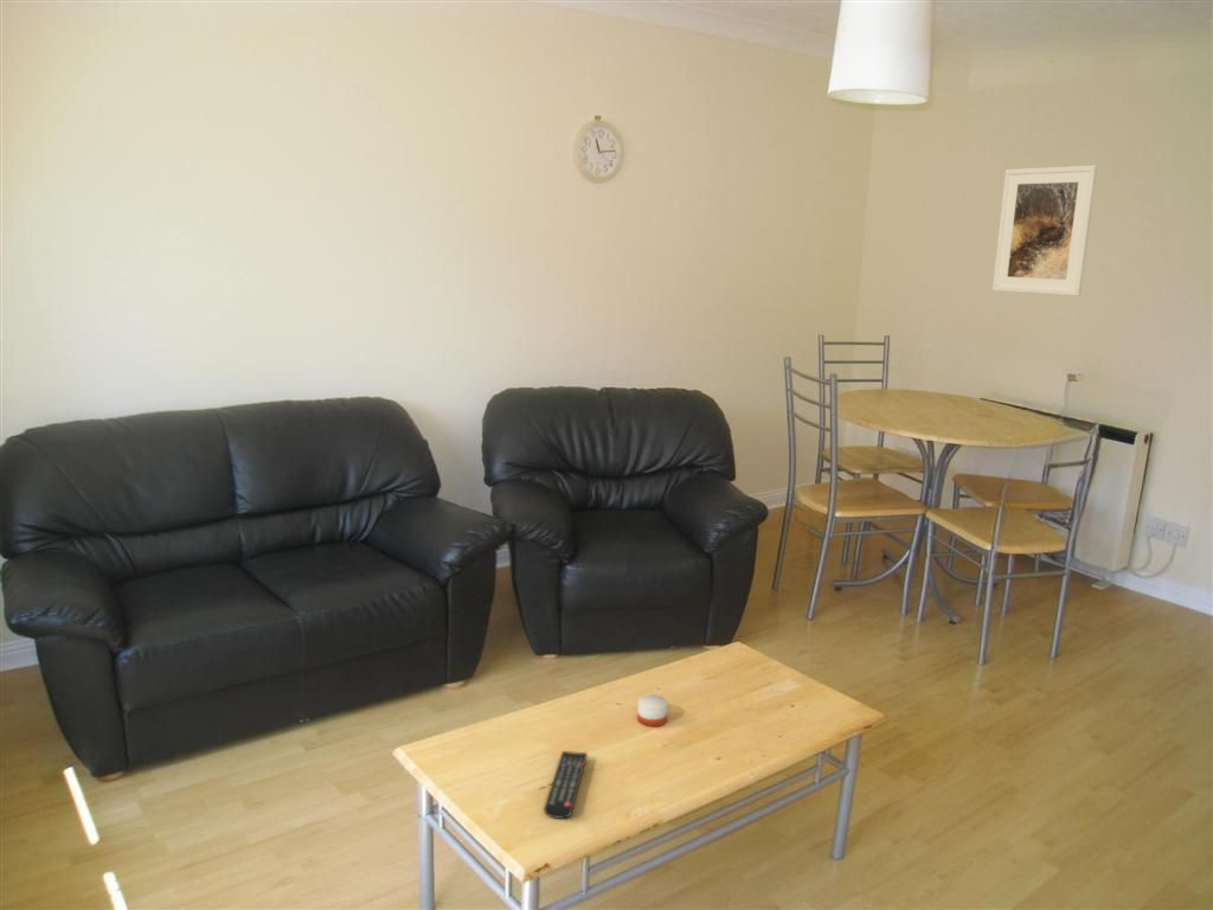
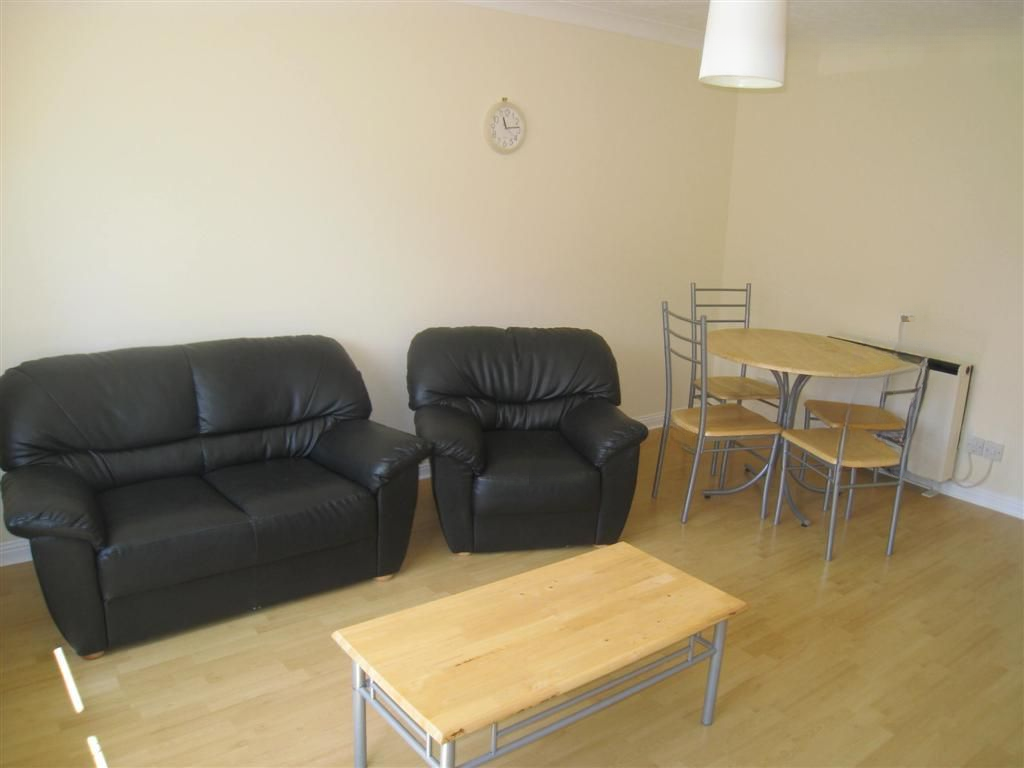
- remote control [543,750,589,820]
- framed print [991,165,1098,297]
- candle [636,693,668,728]
